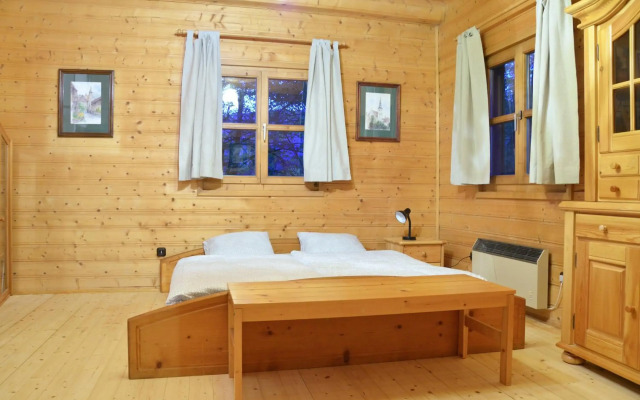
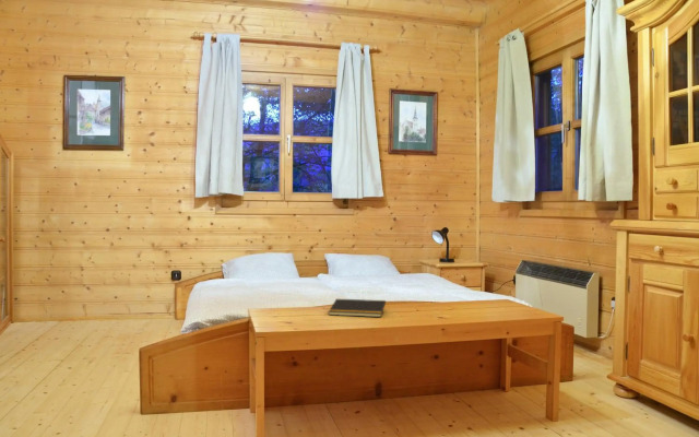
+ notepad [328,298,387,318]
